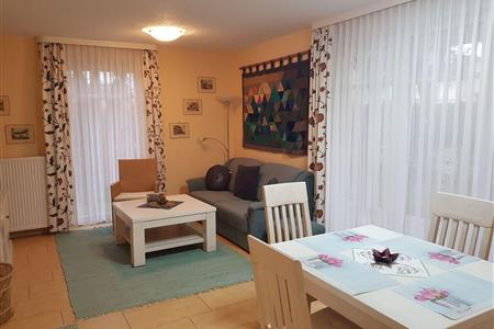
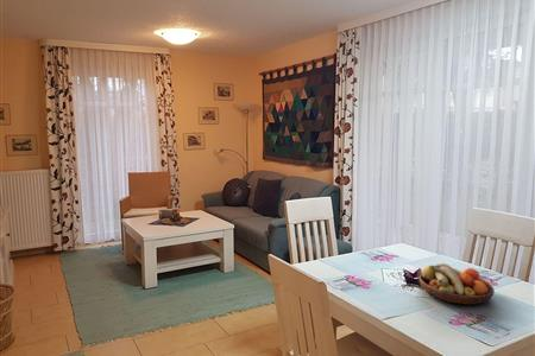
+ fruit bowl [417,262,496,306]
